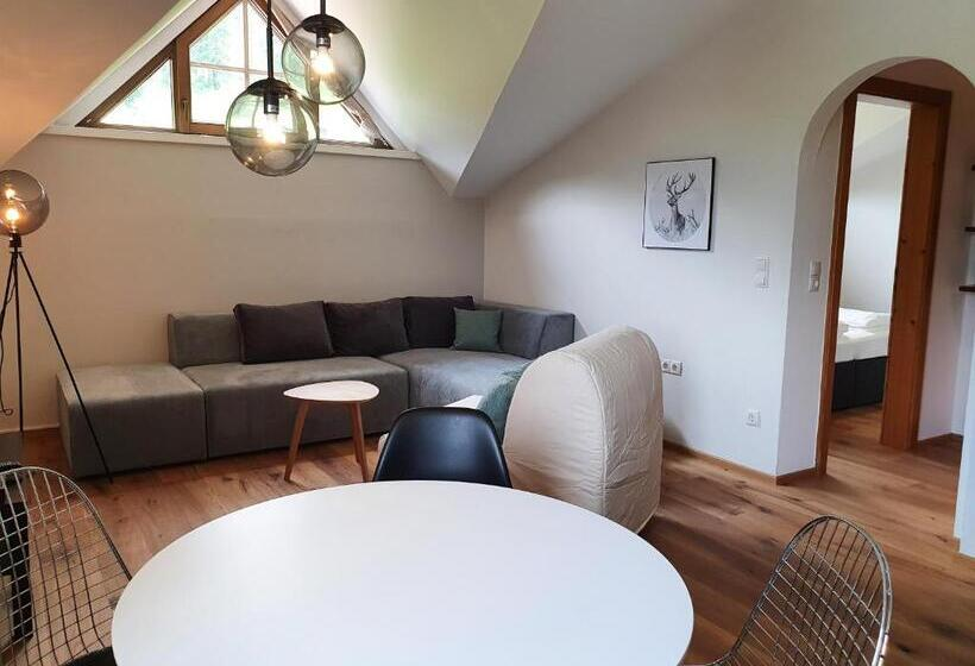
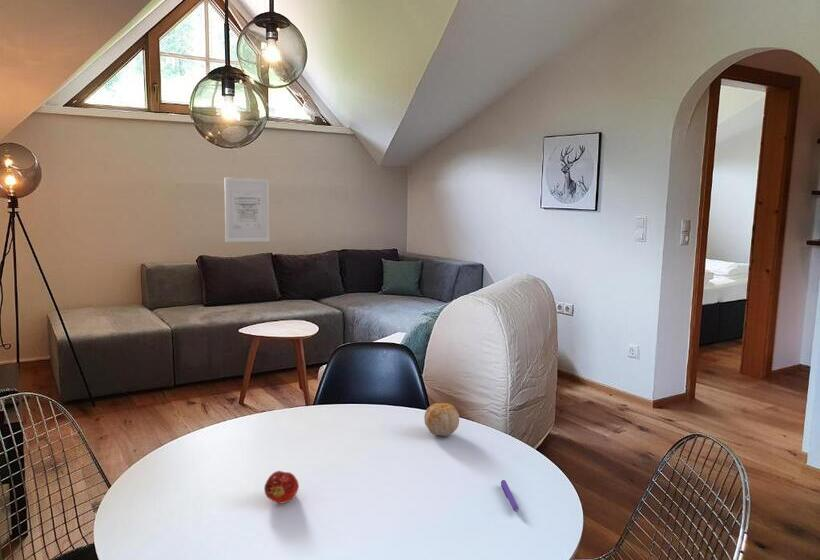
+ fruit [423,402,460,437]
+ pen [500,479,519,514]
+ wall art [224,177,271,243]
+ fruit [263,470,300,504]
